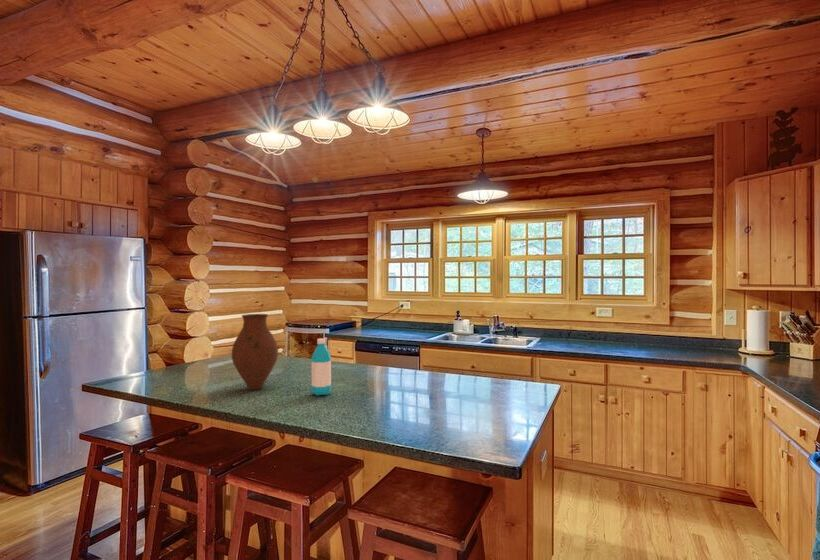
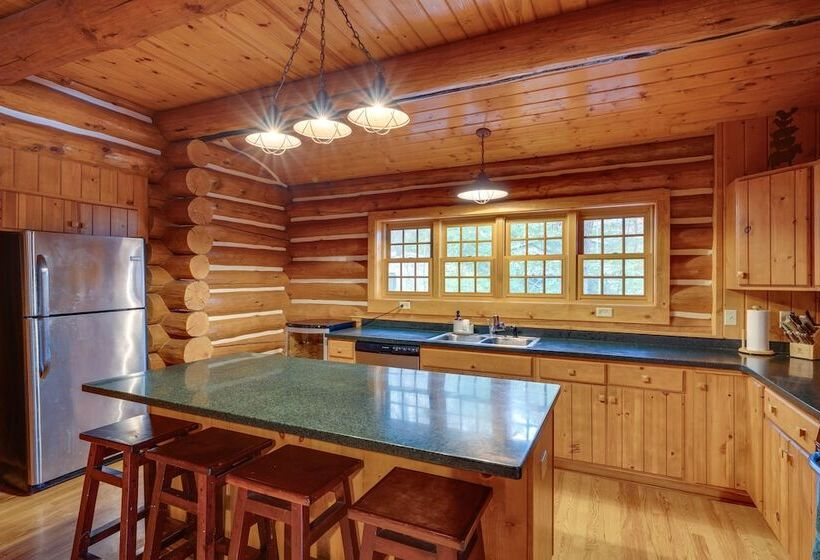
- water bottle [310,338,332,397]
- vase [231,313,279,391]
